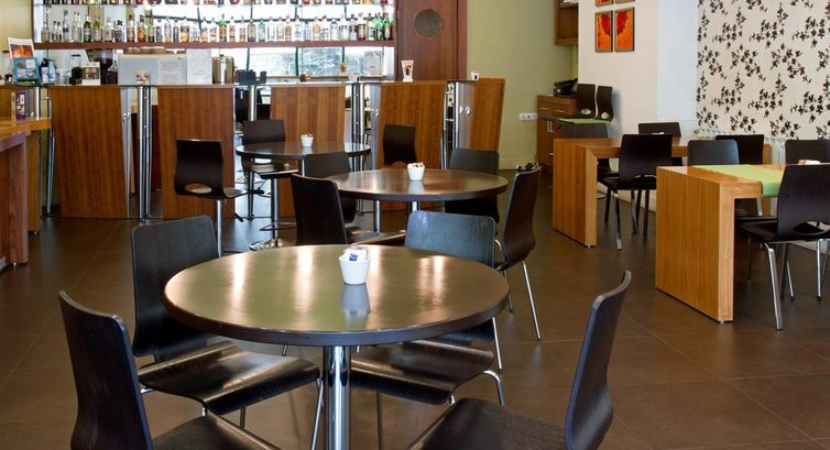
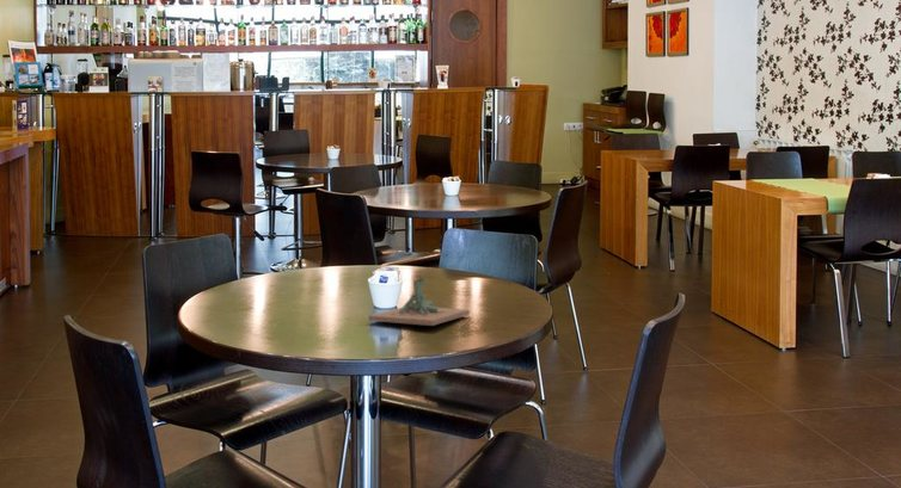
+ architectural model [368,272,471,327]
